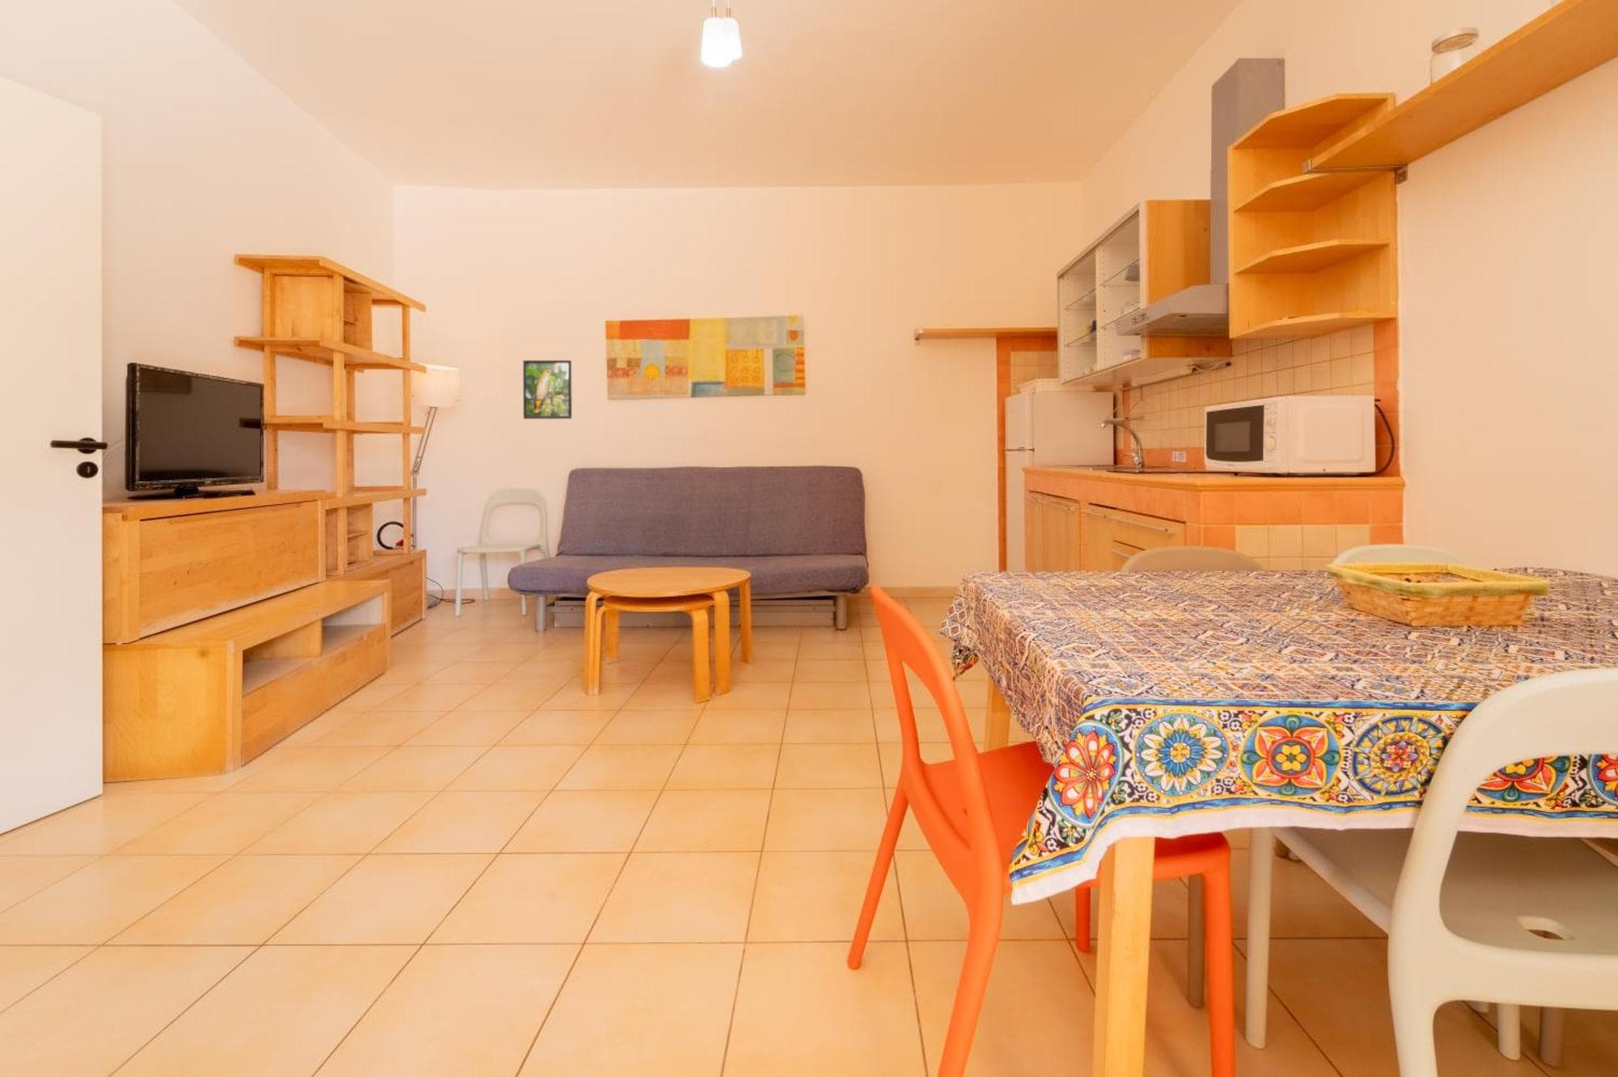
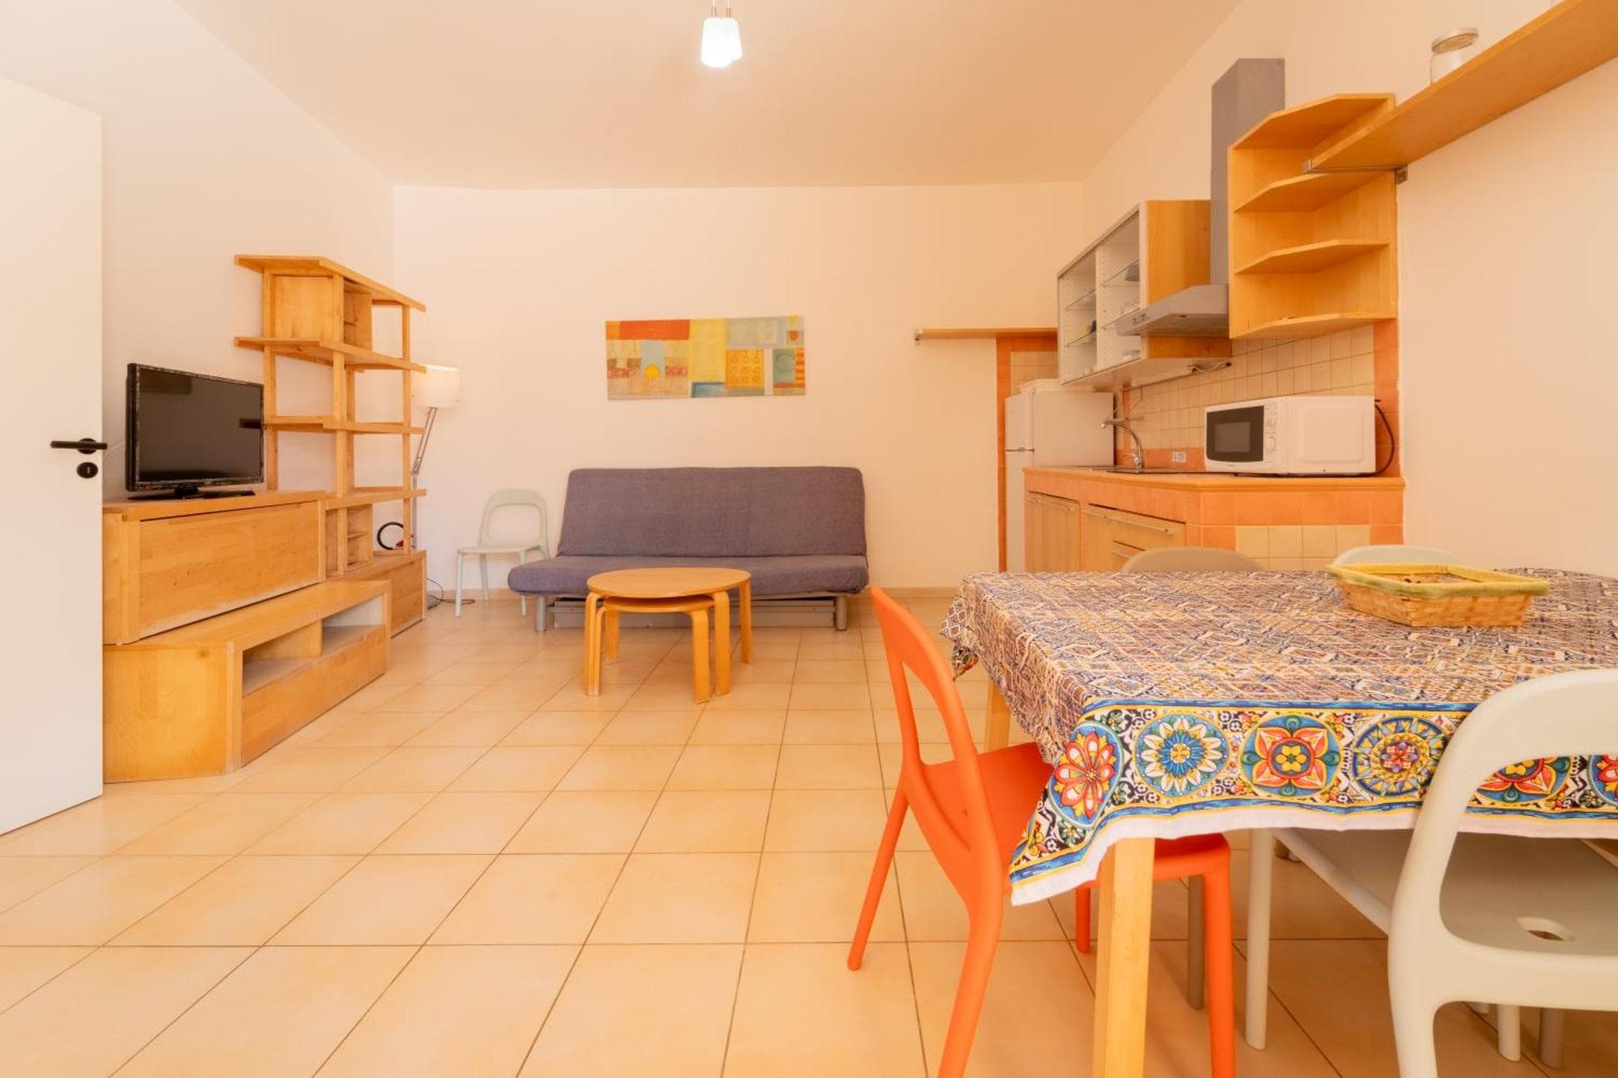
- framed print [522,359,573,421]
